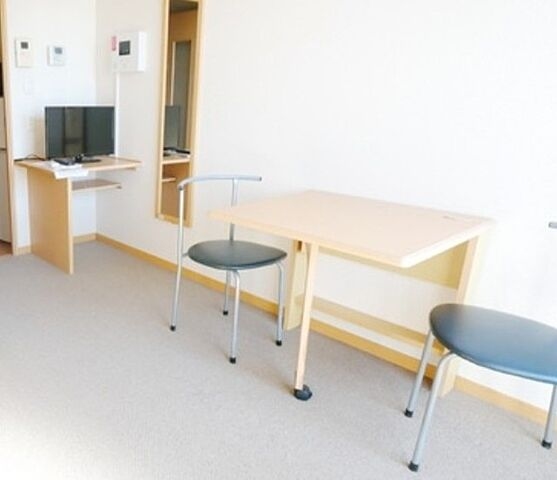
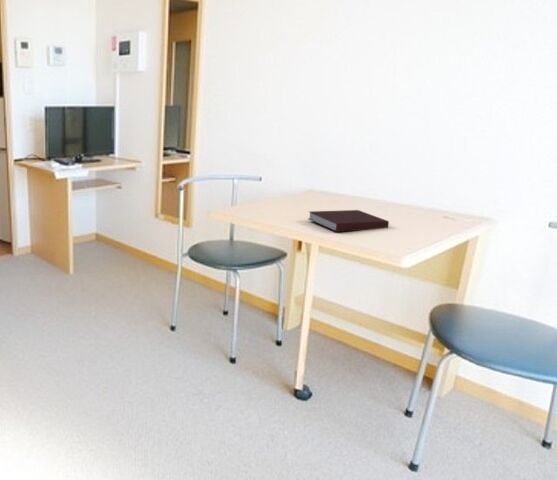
+ notebook [308,209,390,233]
